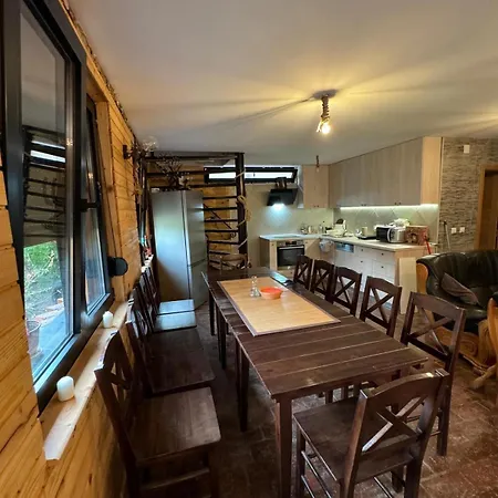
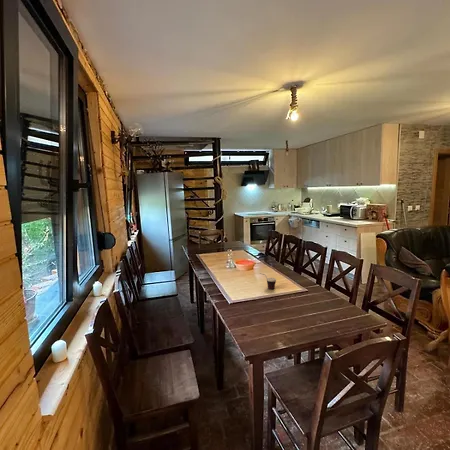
+ cup [259,272,277,290]
